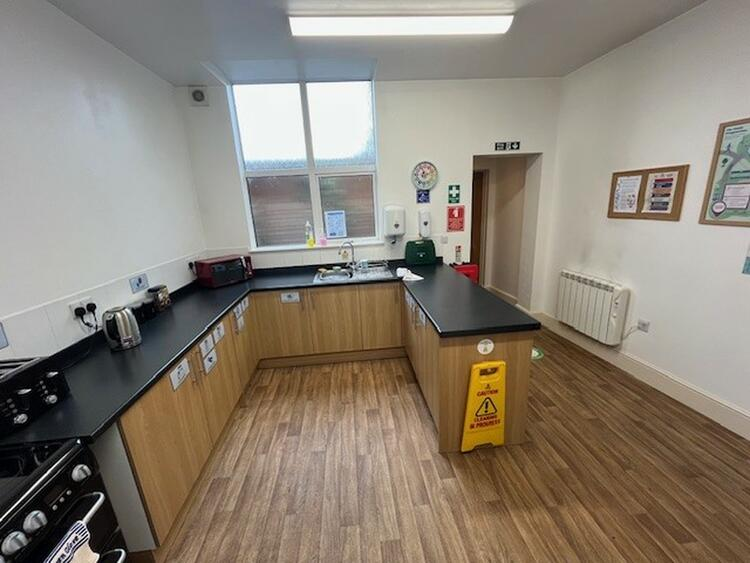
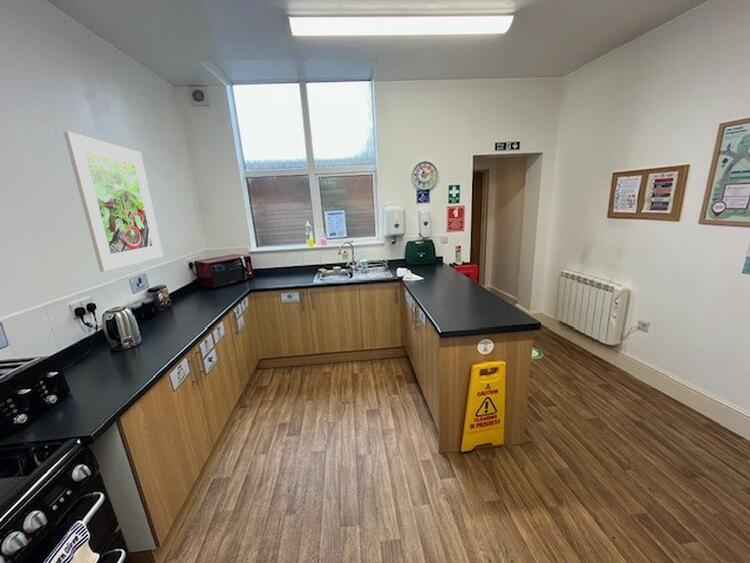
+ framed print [63,131,164,273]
